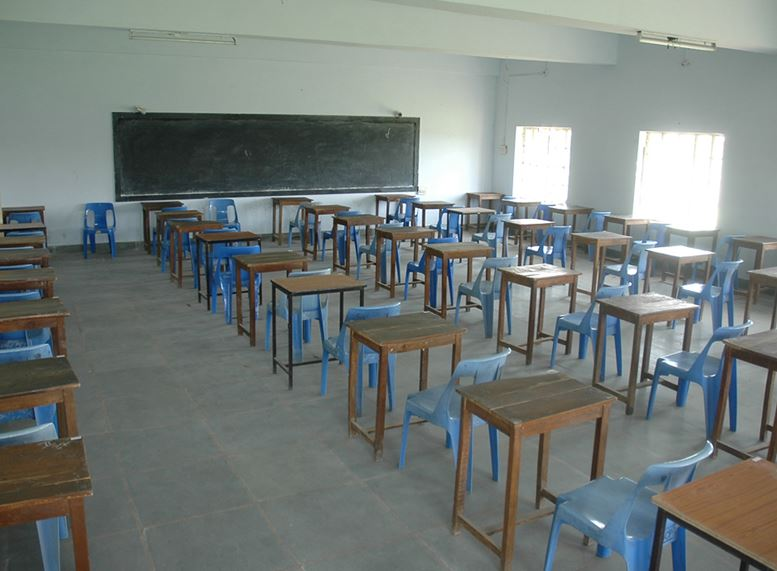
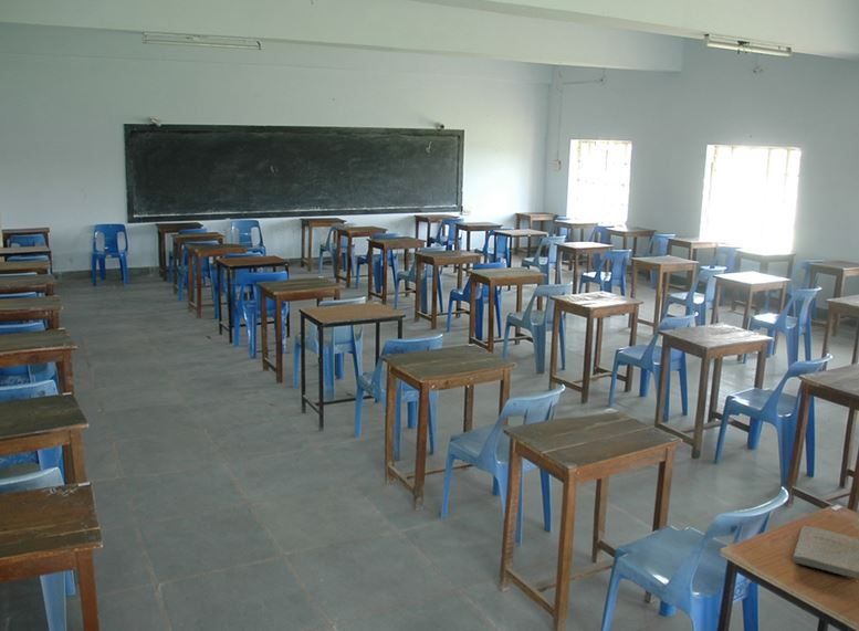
+ book [792,525,859,579]
